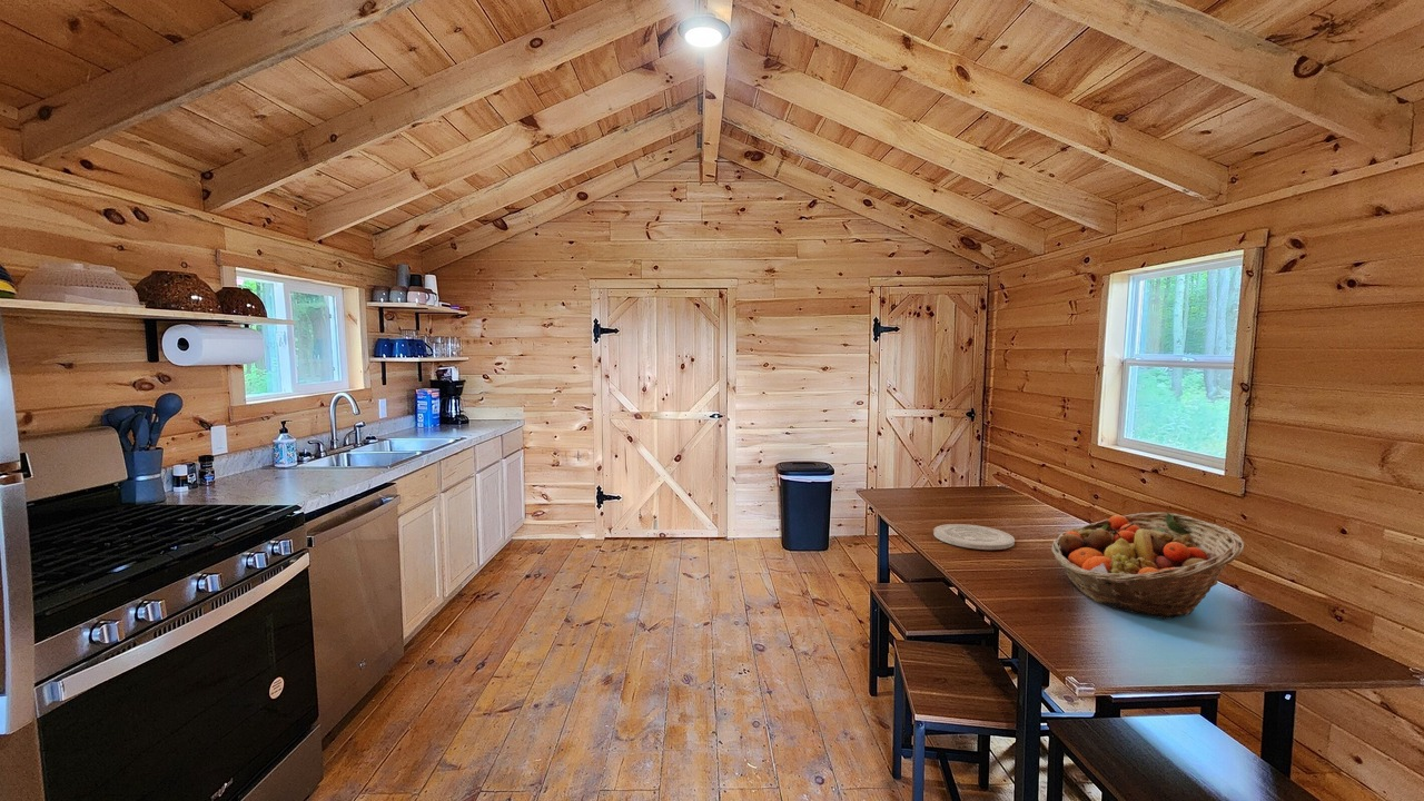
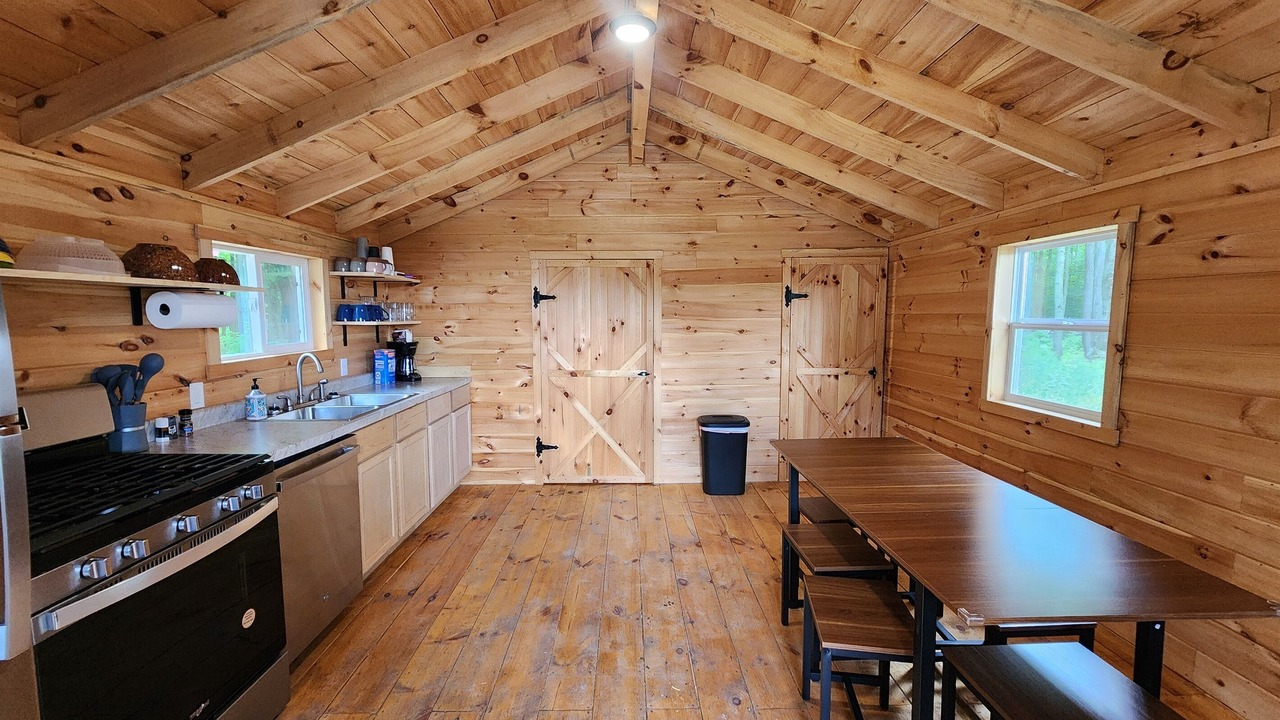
- plate [932,523,1016,551]
- fruit basket [1050,512,1246,620]
